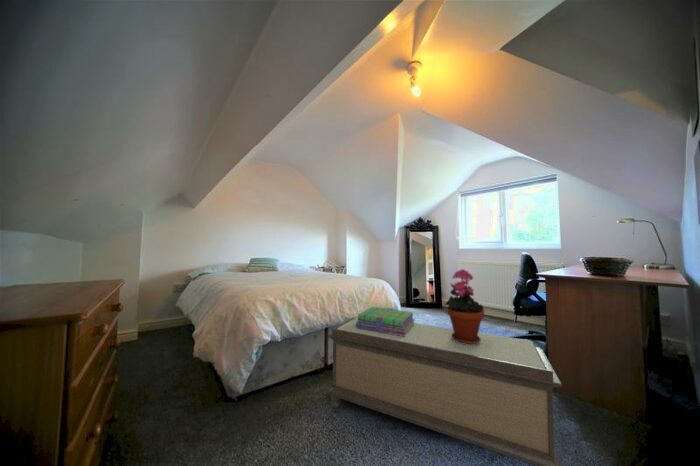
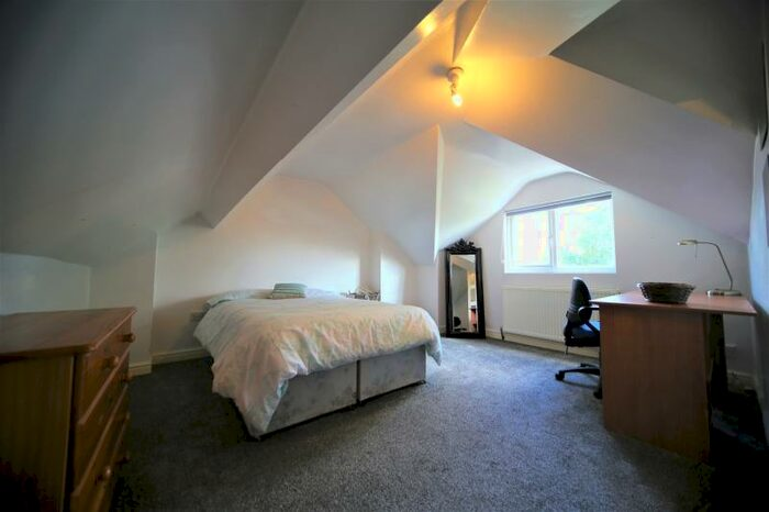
- bench [326,316,563,466]
- stack of books [356,306,416,336]
- potted plant [444,268,486,345]
